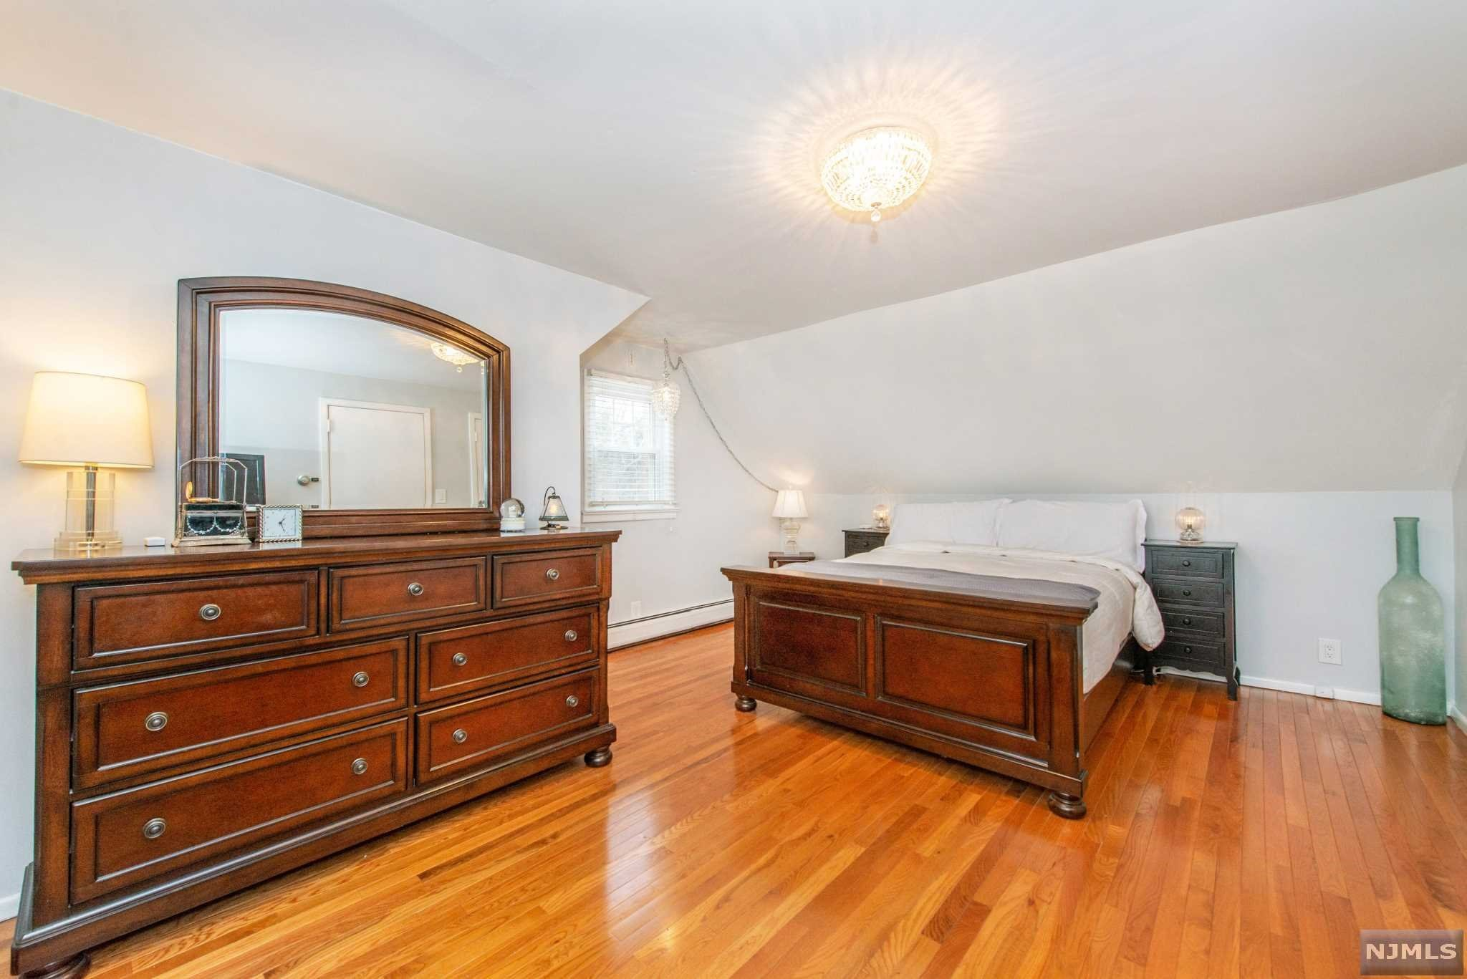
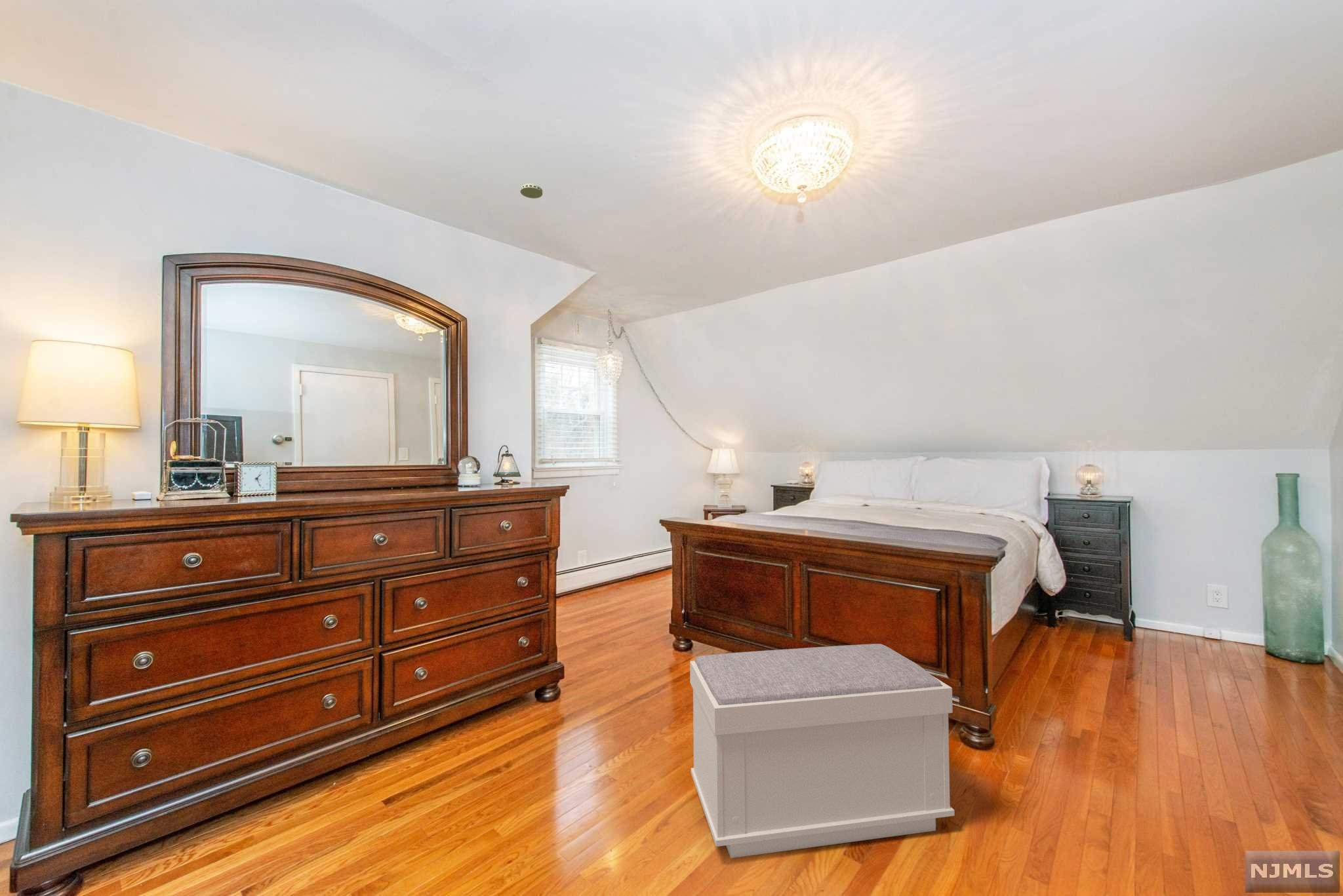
+ bench [689,643,955,859]
+ smoke detector [519,183,543,199]
